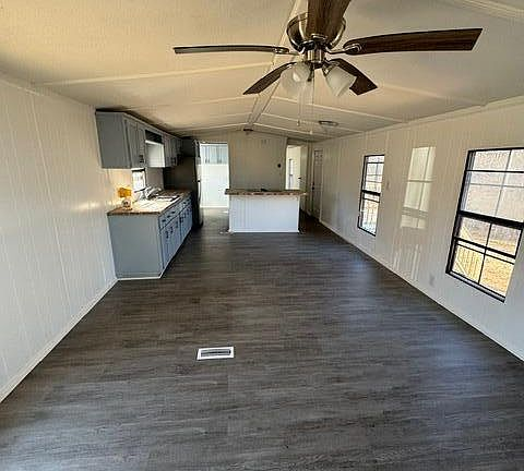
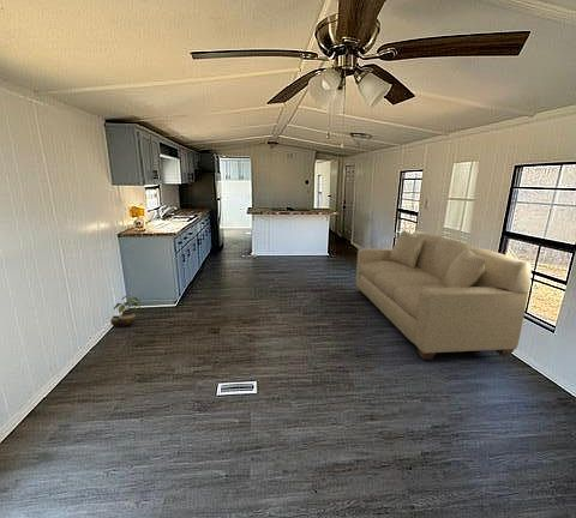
+ sofa [355,229,533,361]
+ potted plant [109,294,143,327]
